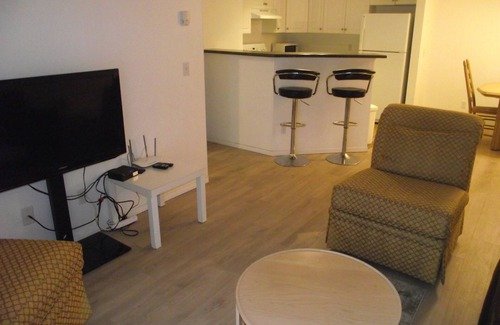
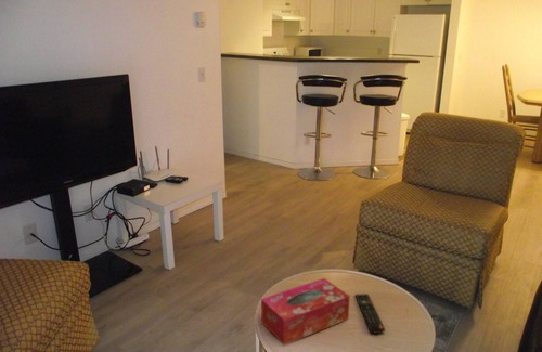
+ tissue box [260,277,351,346]
+ remote control [354,292,386,335]
